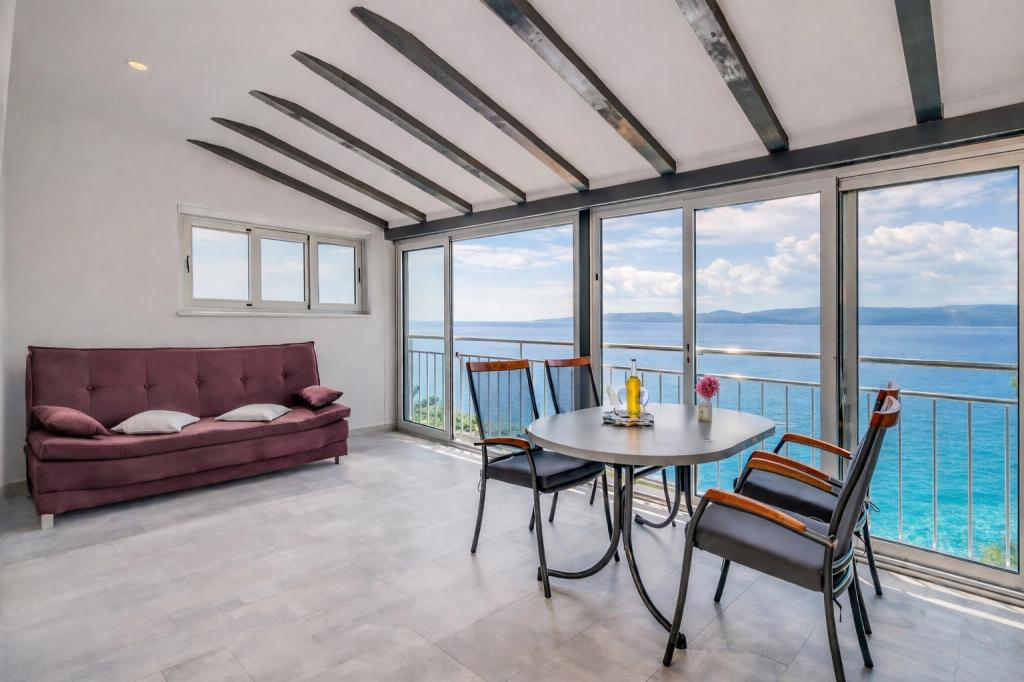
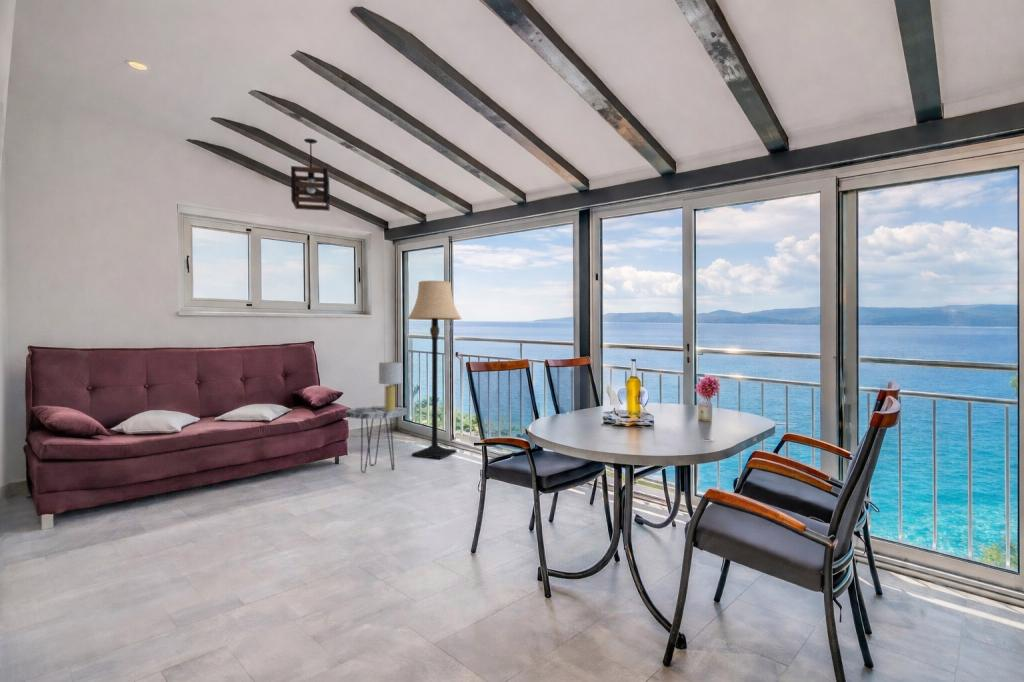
+ side table [345,405,408,474]
+ pendant light [290,137,331,212]
+ lamp [406,280,463,460]
+ table lamp [355,361,408,412]
